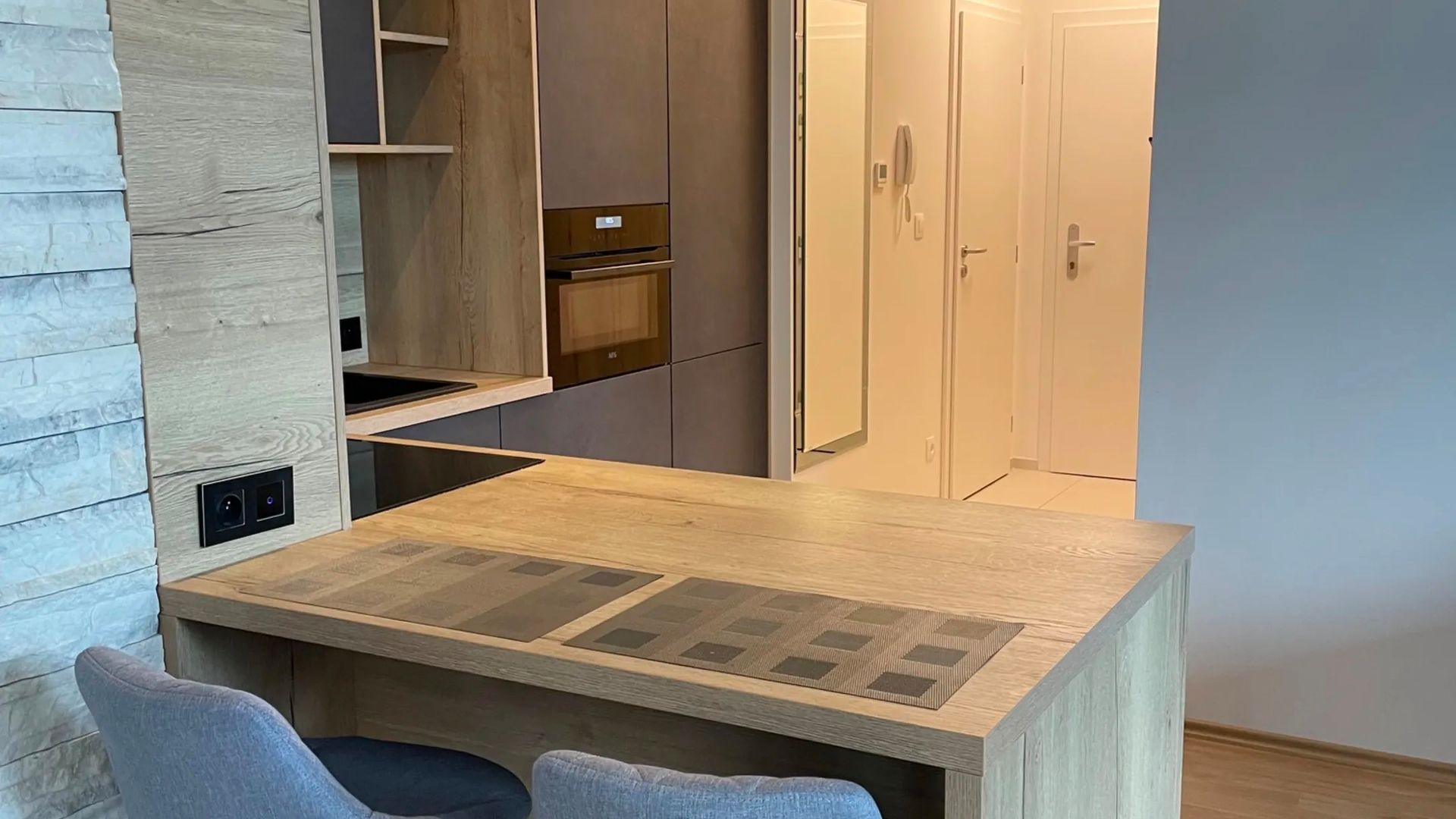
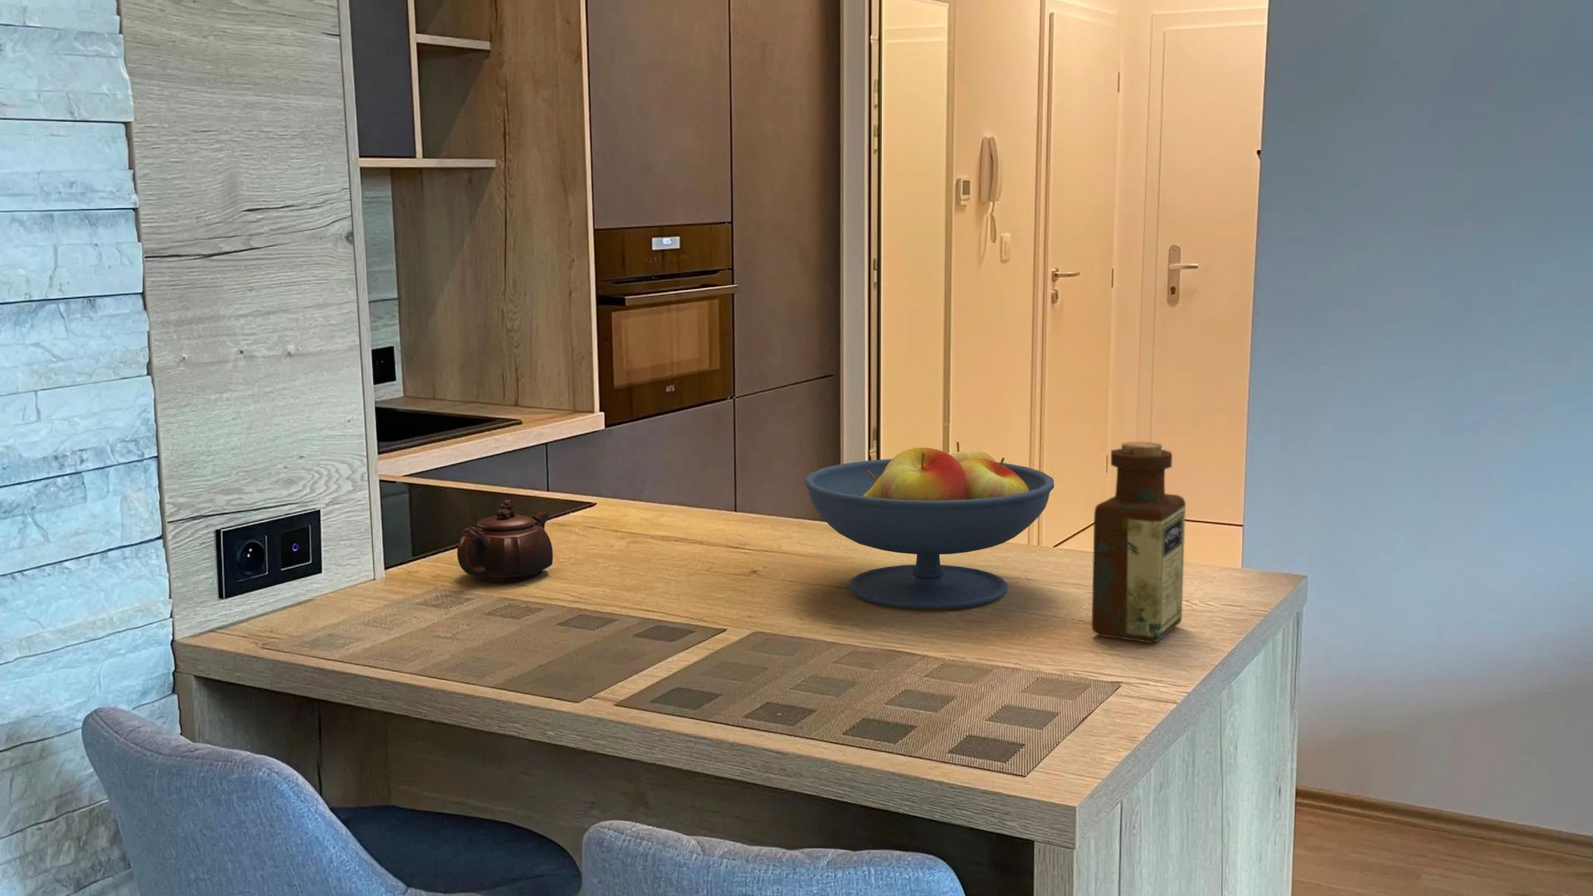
+ teapot [456,500,554,583]
+ fruit bowl [803,441,1055,609]
+ bottle [1091,441,1186,643]
